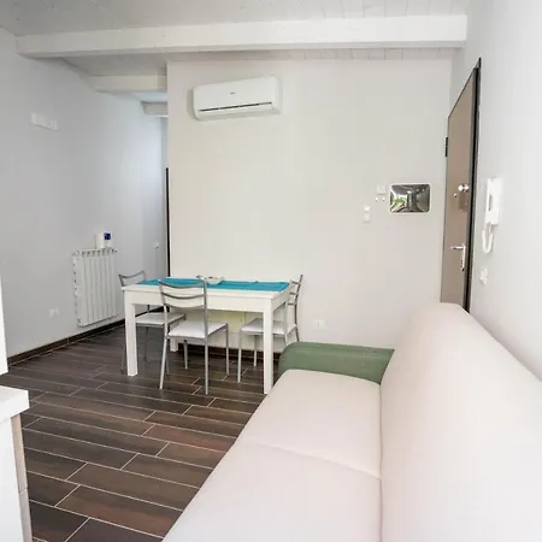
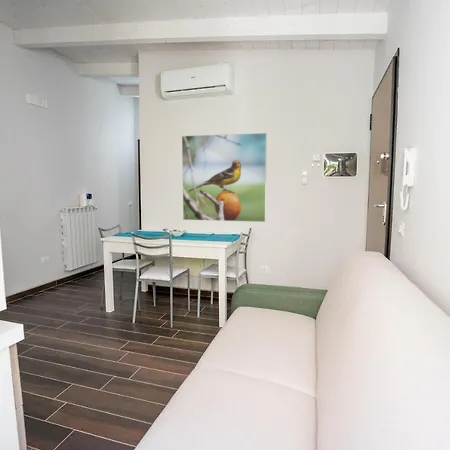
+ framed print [181,132,268,223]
